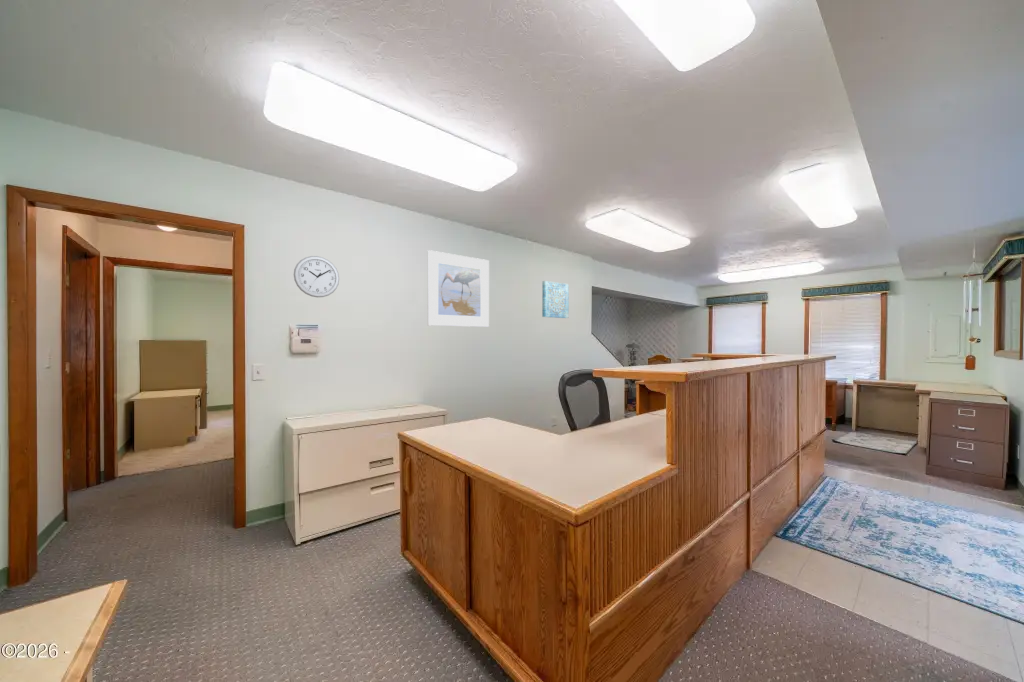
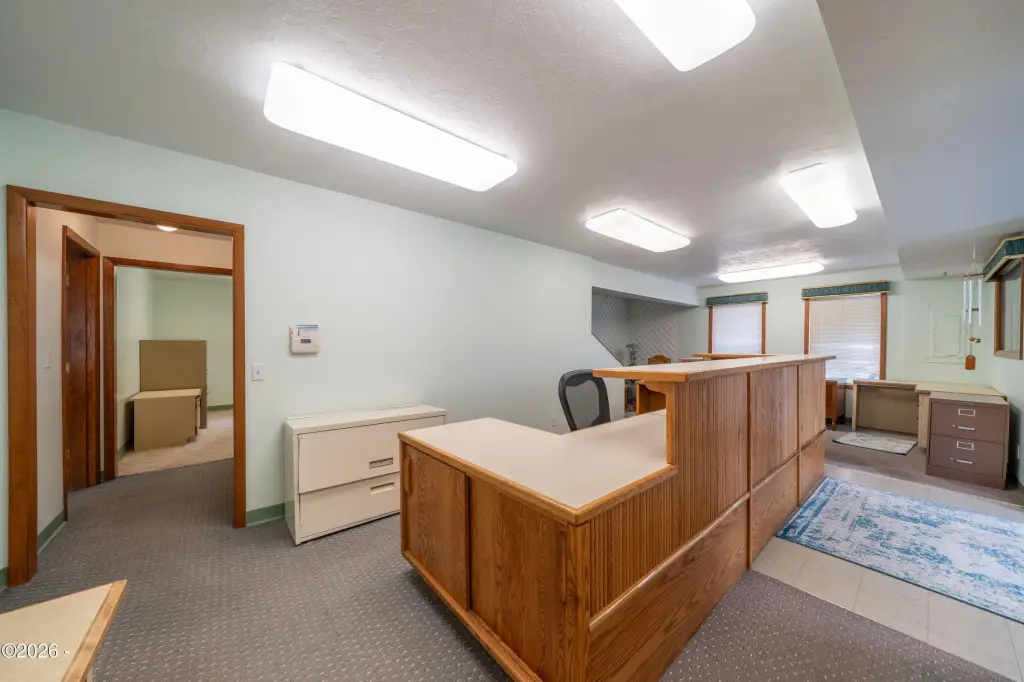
- wall clock [293,255,340,298]
- wall art [541,280,570,319]
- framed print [426,249,490,328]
